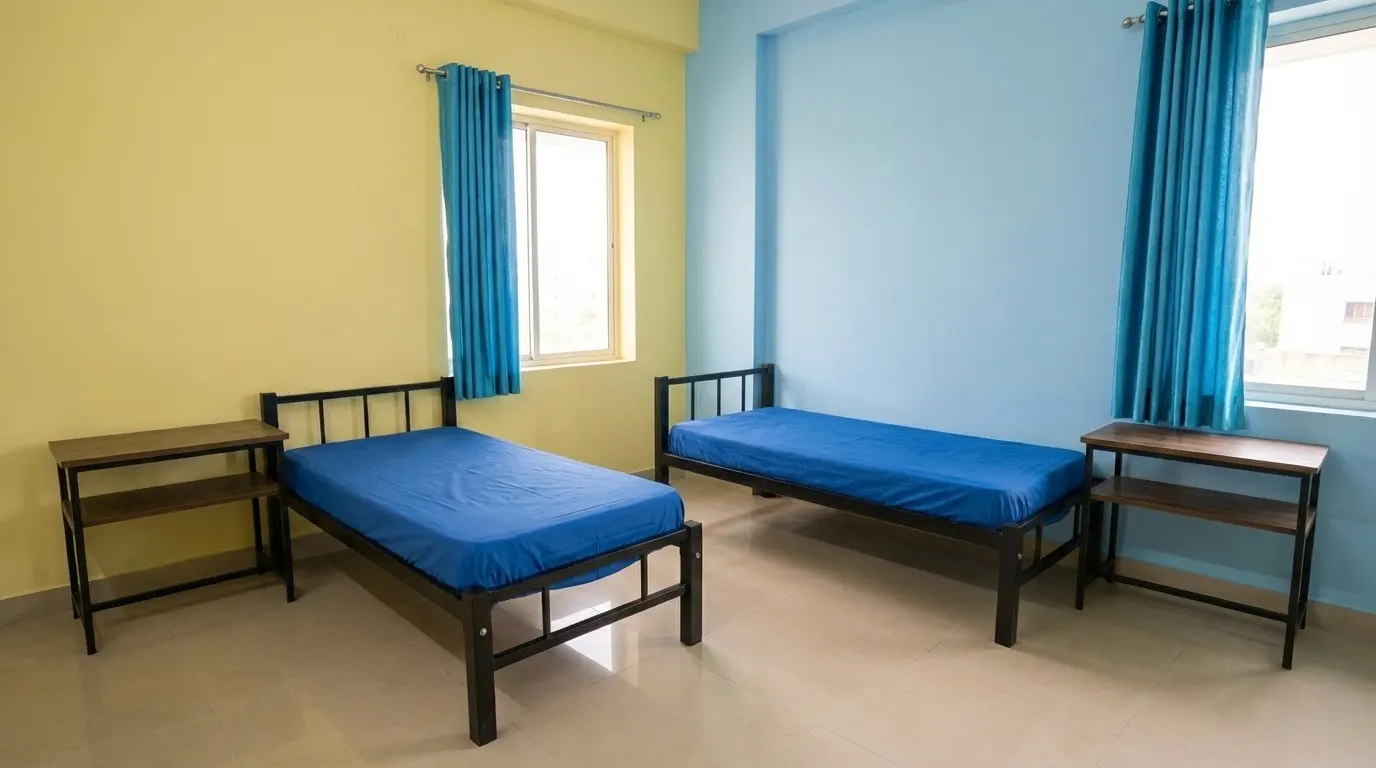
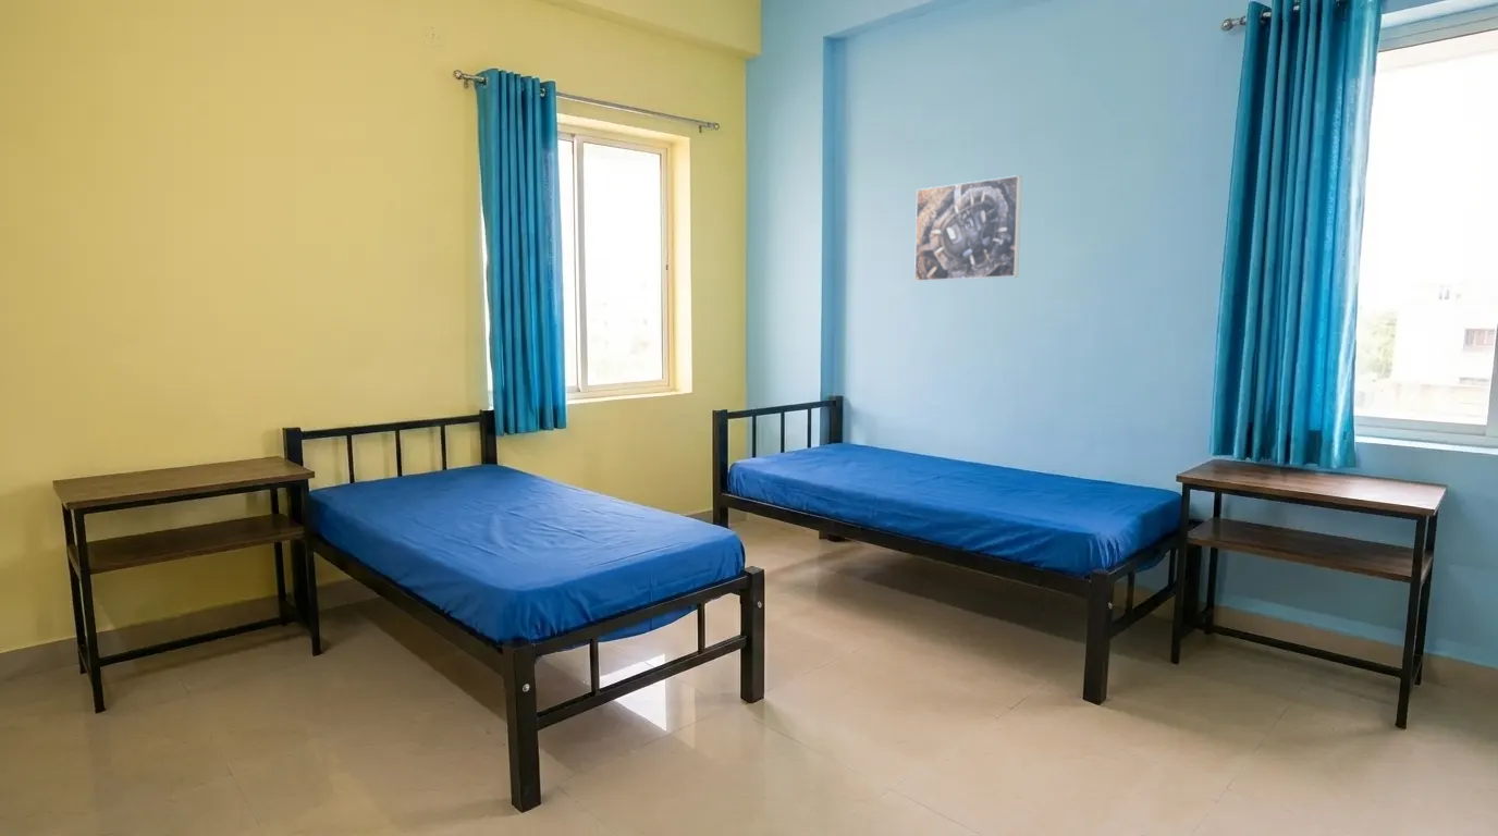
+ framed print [913,174,1023,283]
